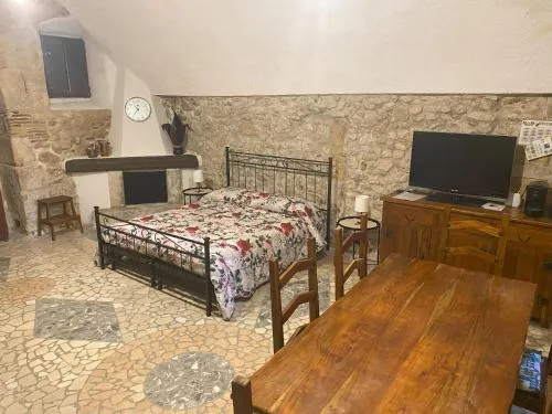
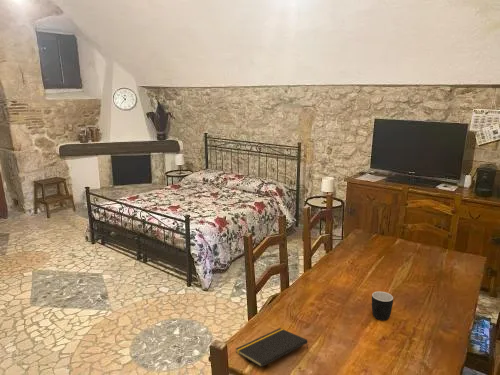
+ mug [371,290,394,321]
+ notepad [235,327,309,368]
